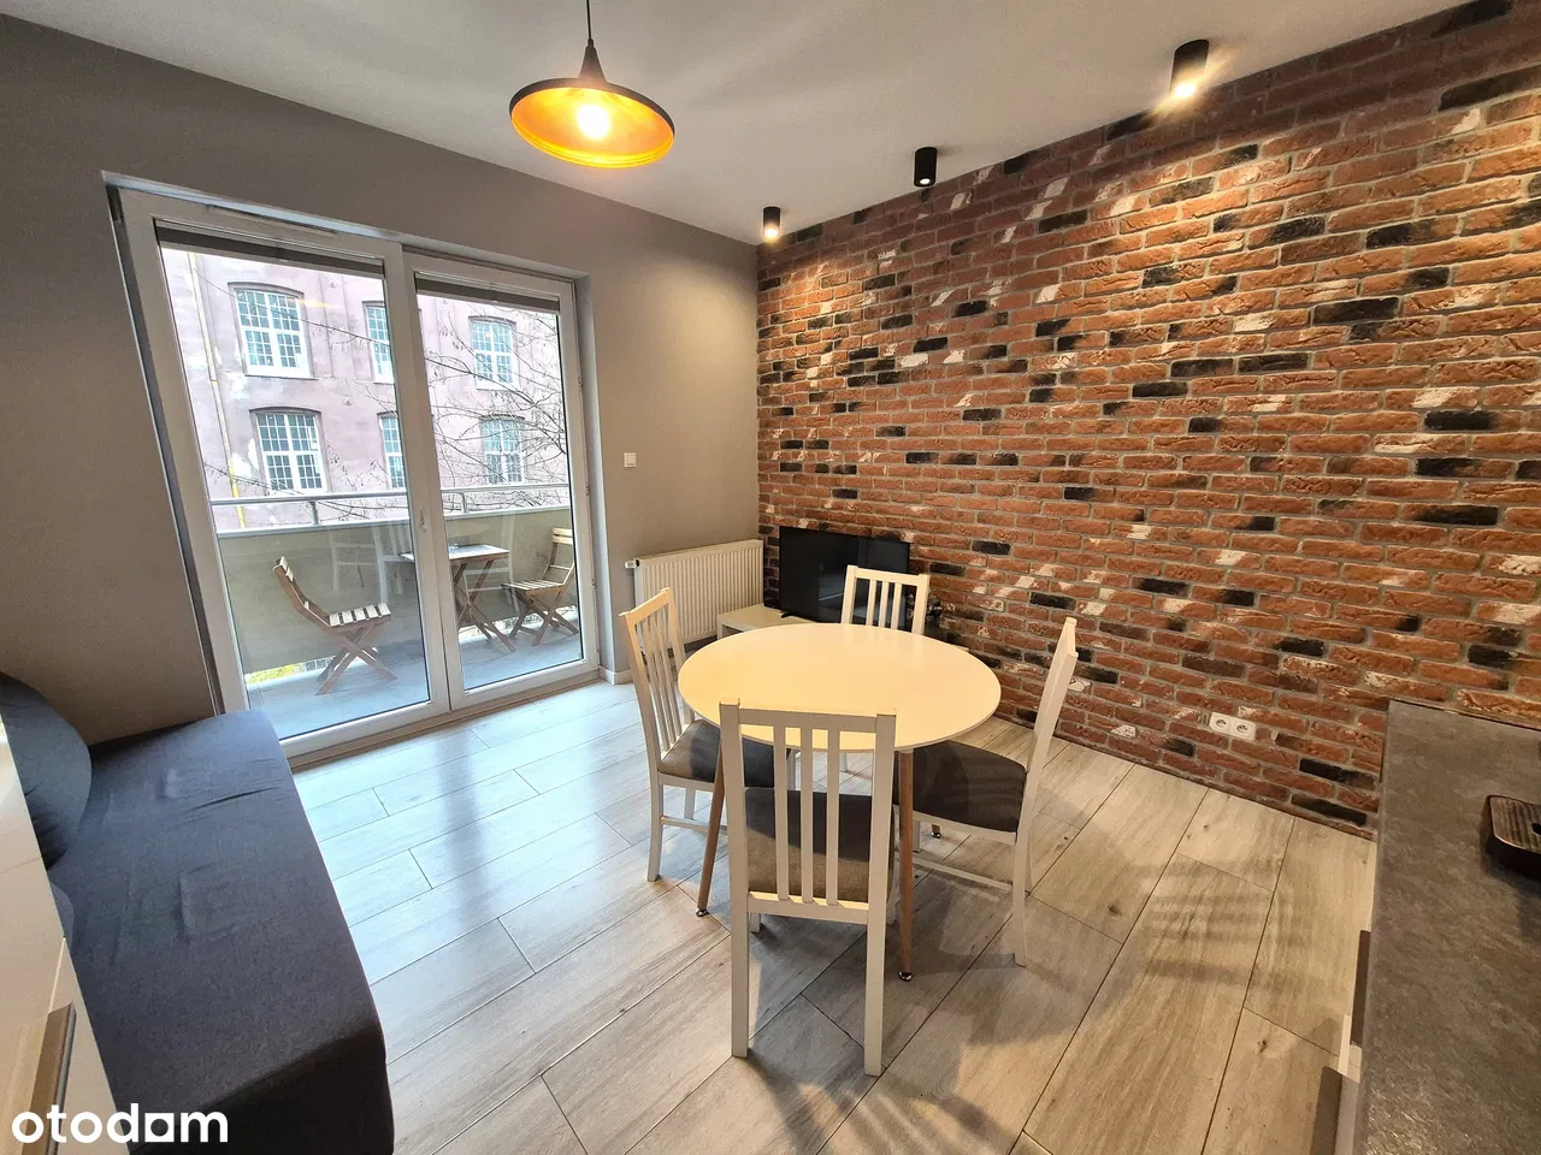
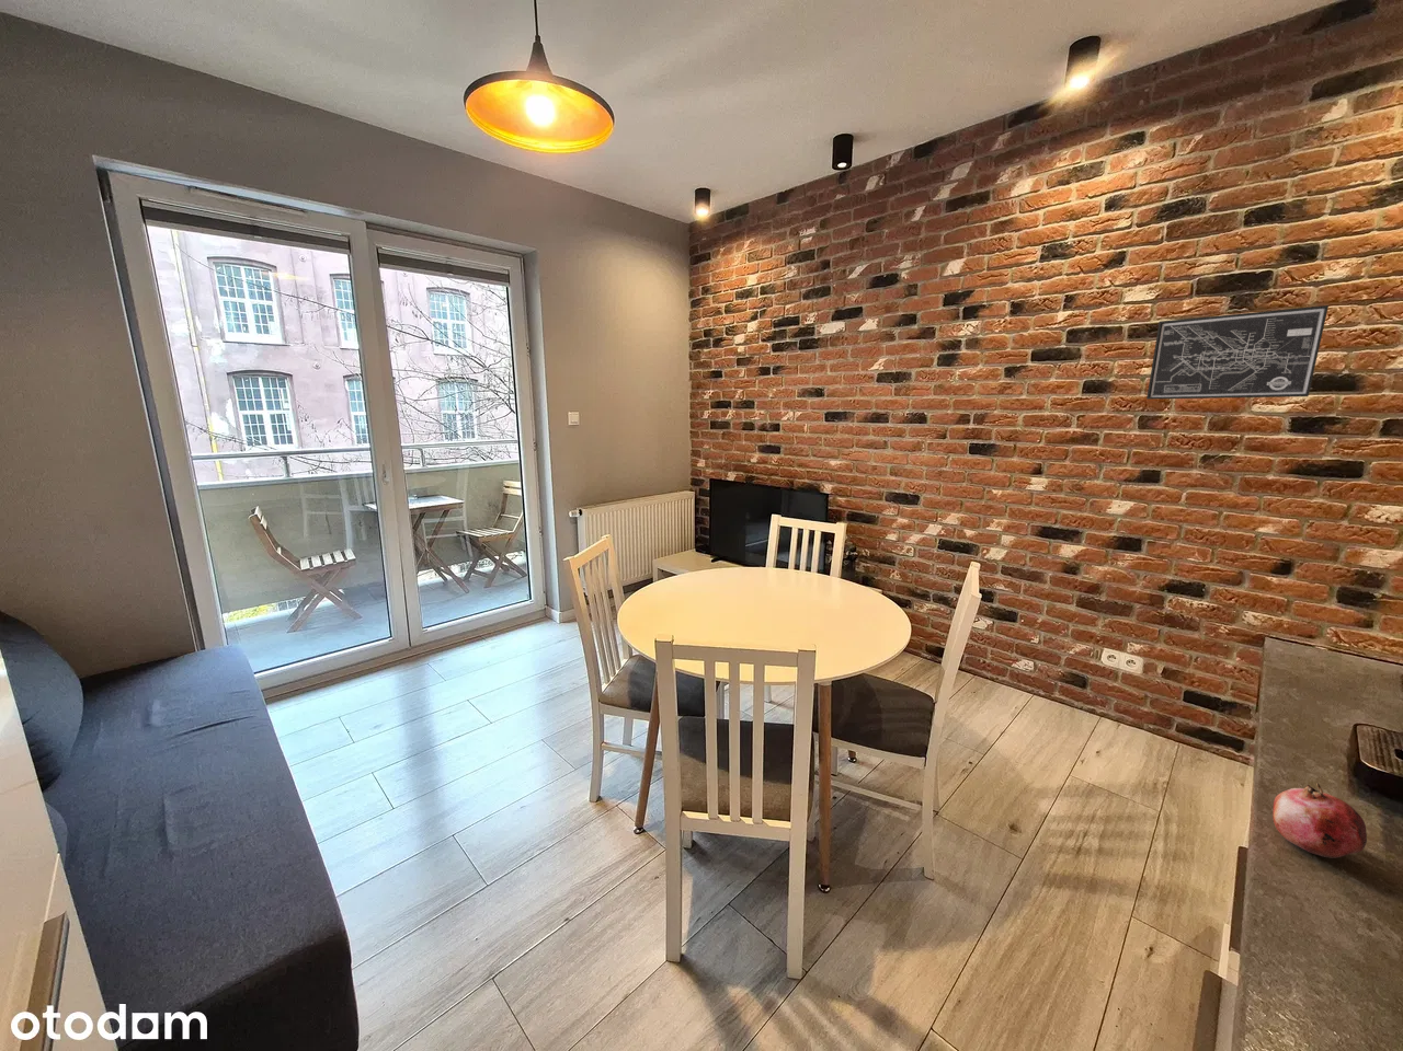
+ wall art [1146,305,1330,401]
+ fruit [1272,782,1368,859]
